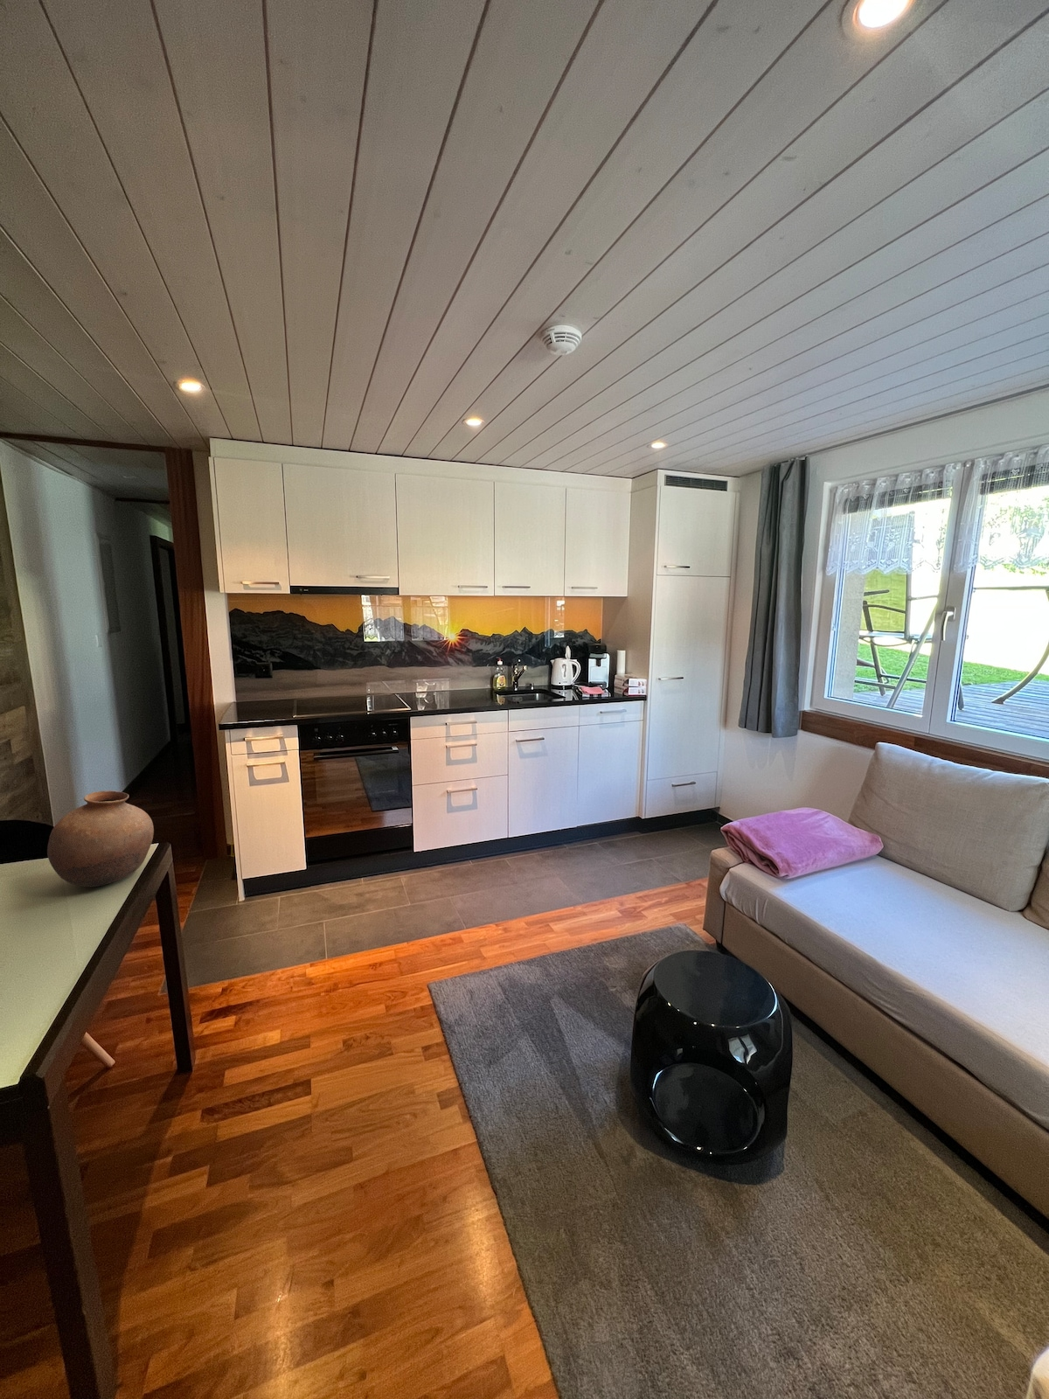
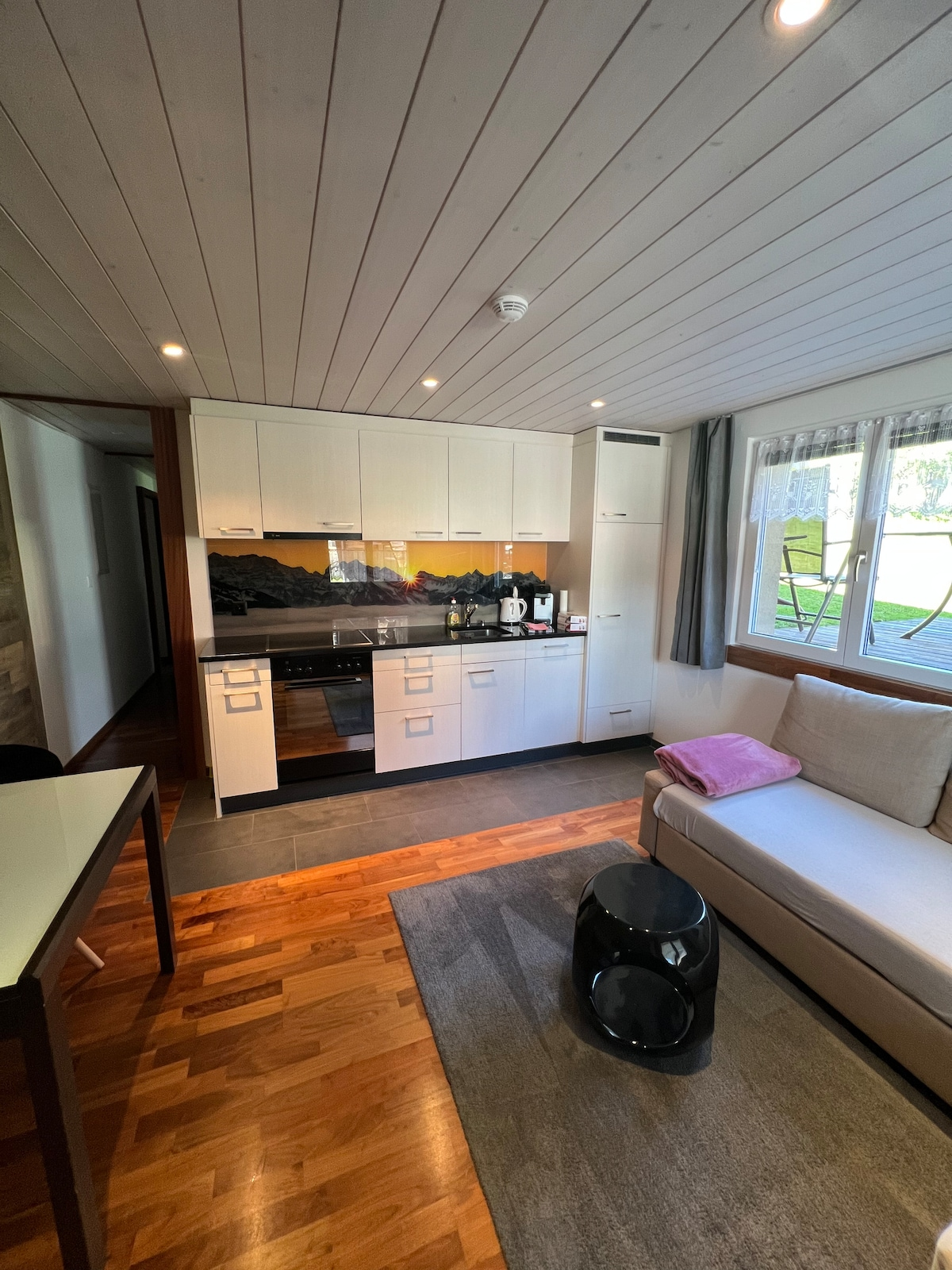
- pottery [46,790,154,888]
